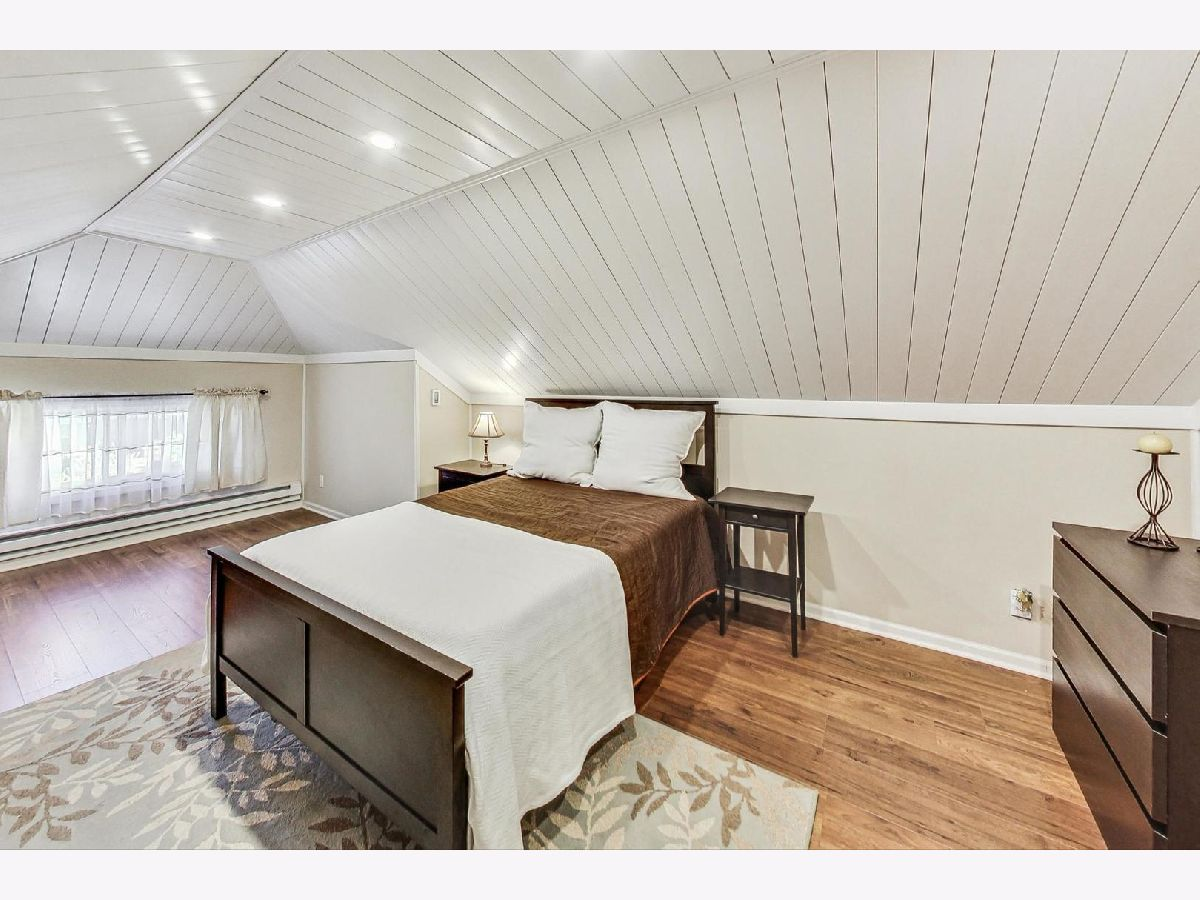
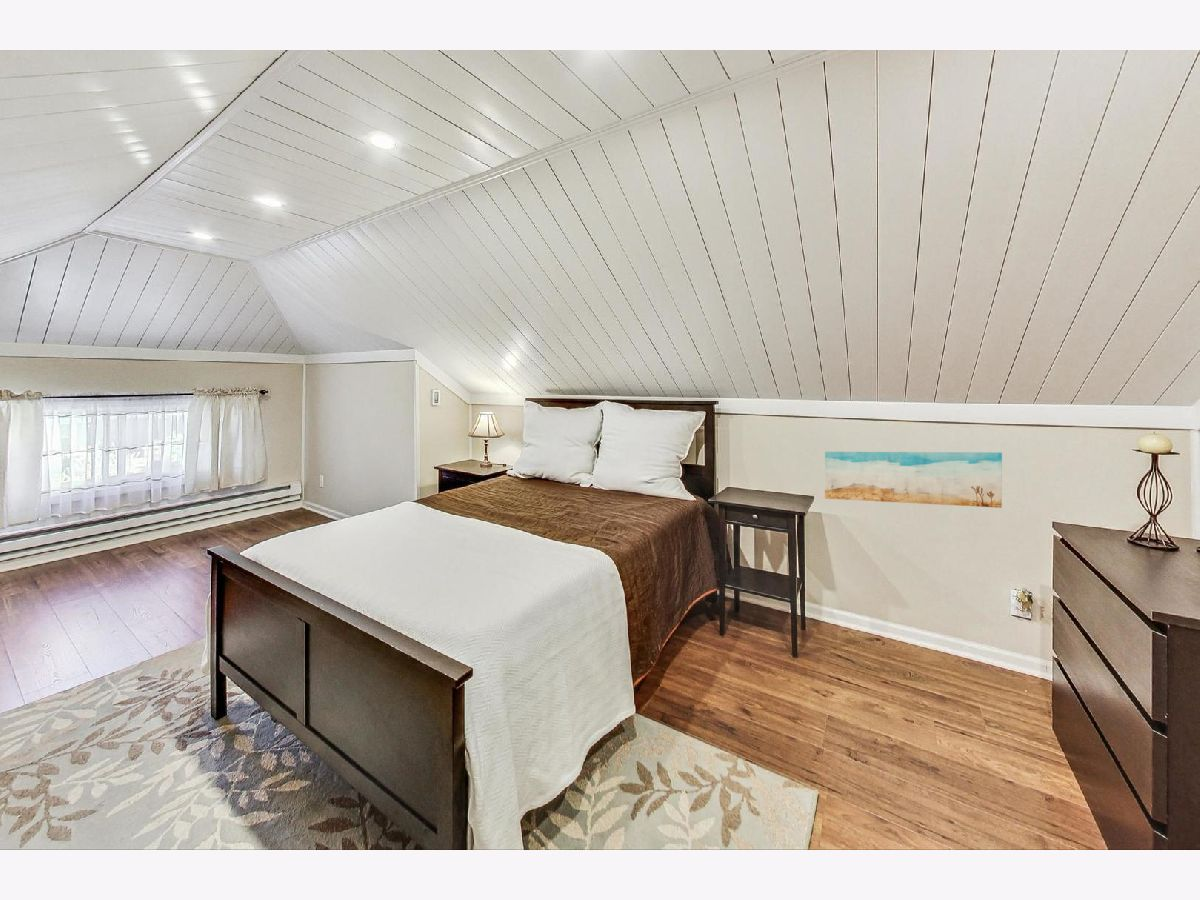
+ wall art [824,451,1003,509]
